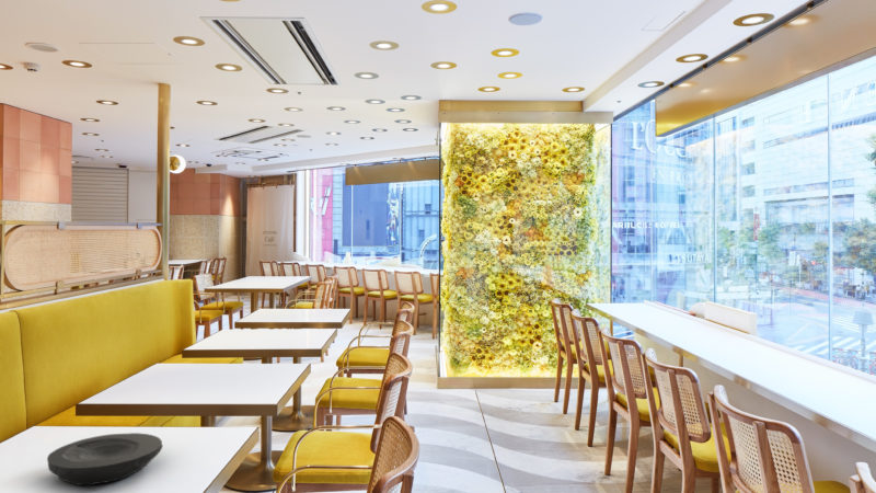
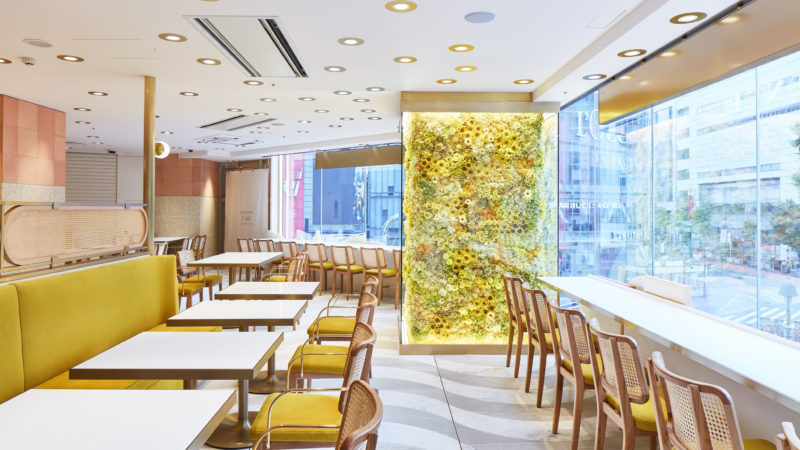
- plate [46,432,164,486]
